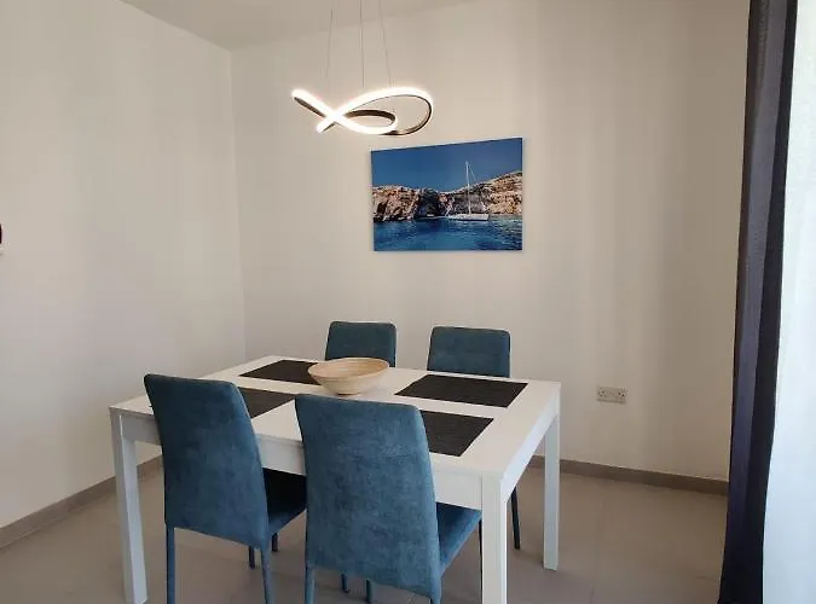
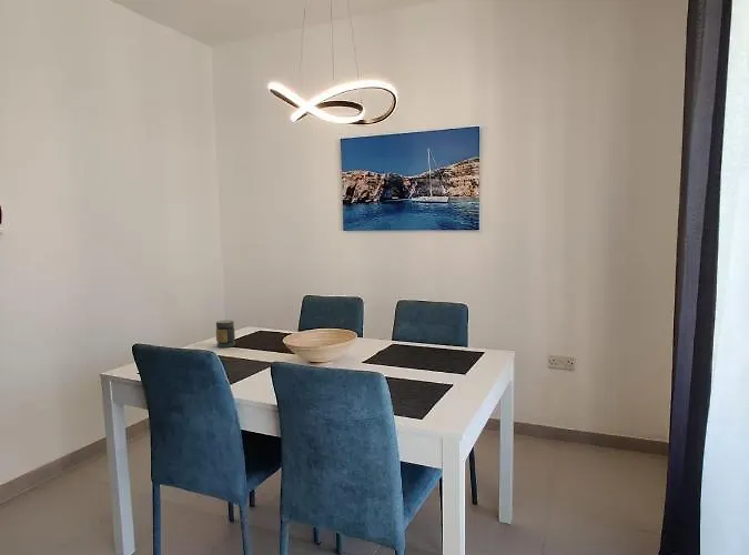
+ jar [215,319,236,349]
